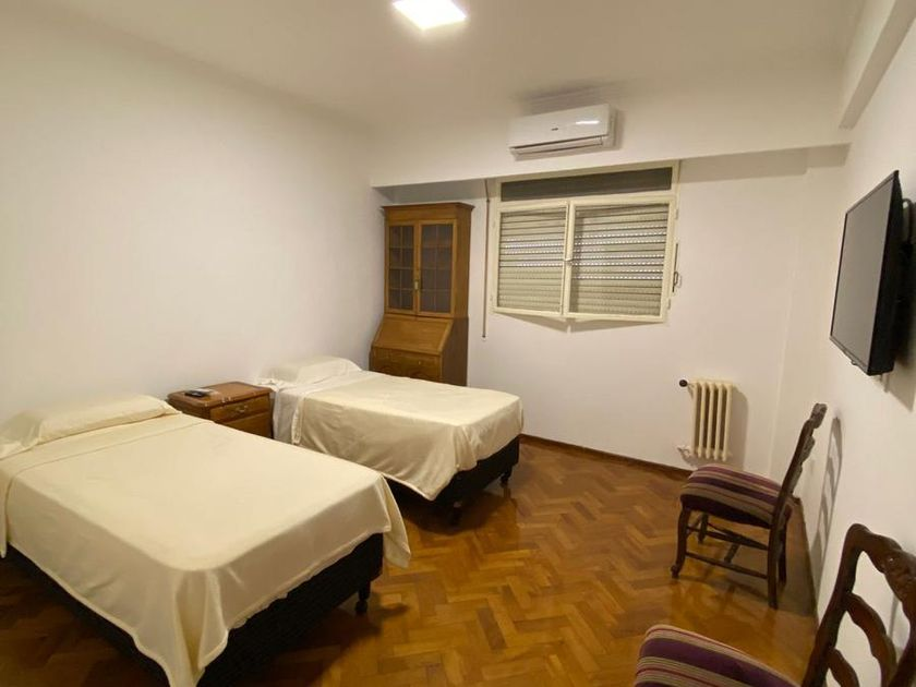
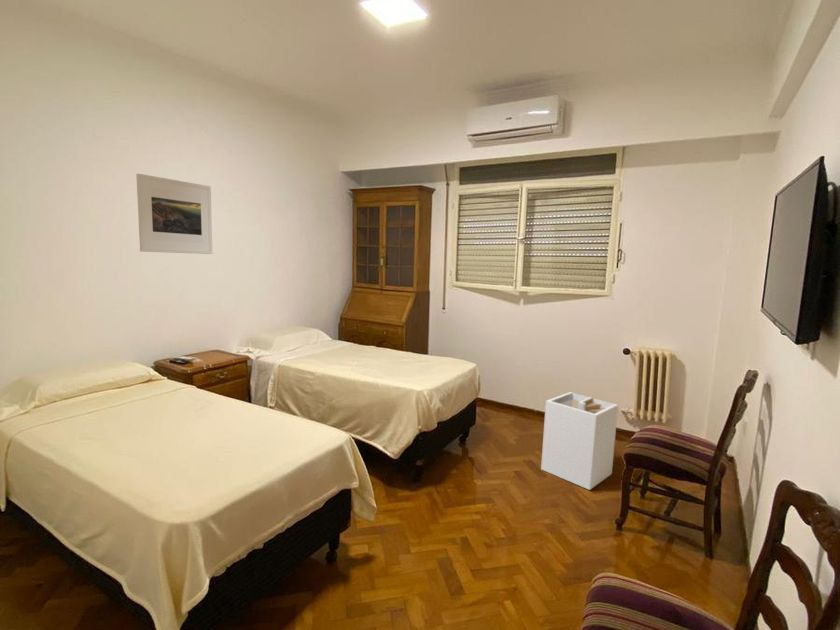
+ laundry hamper [540,391,619,491]
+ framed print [135,173,213,255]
